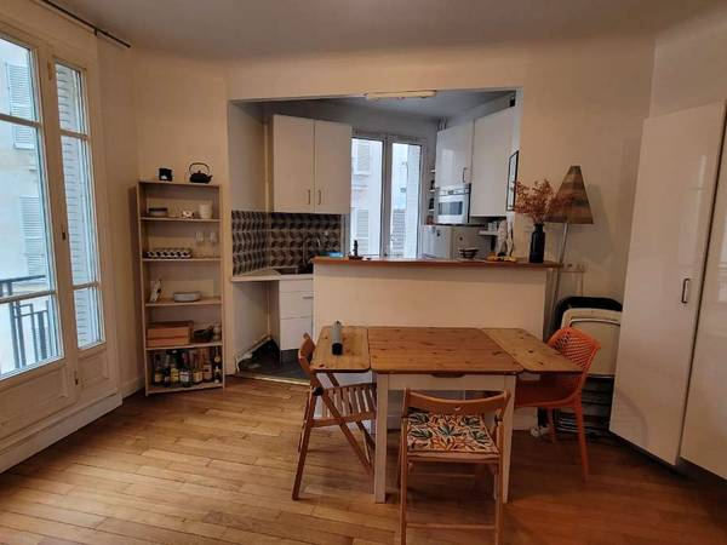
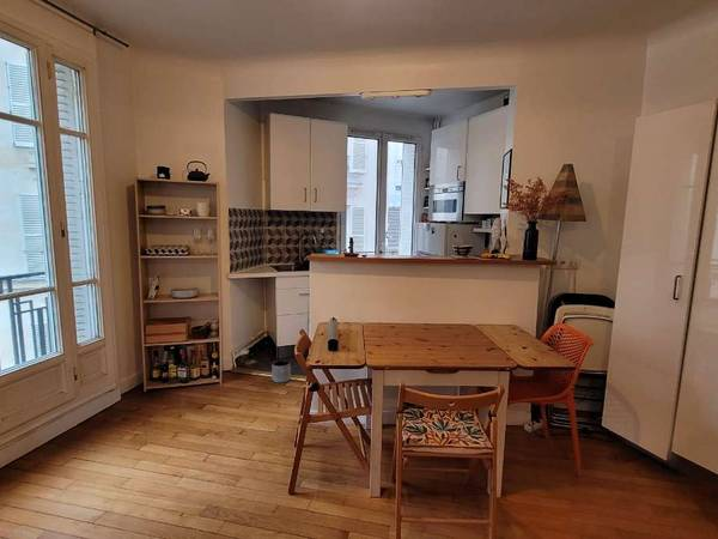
+ planter [270,358,292,384]
